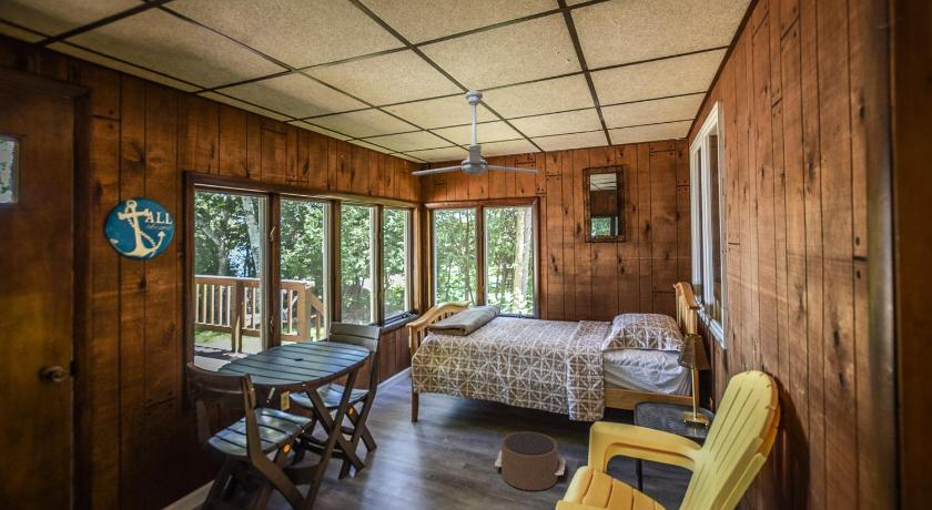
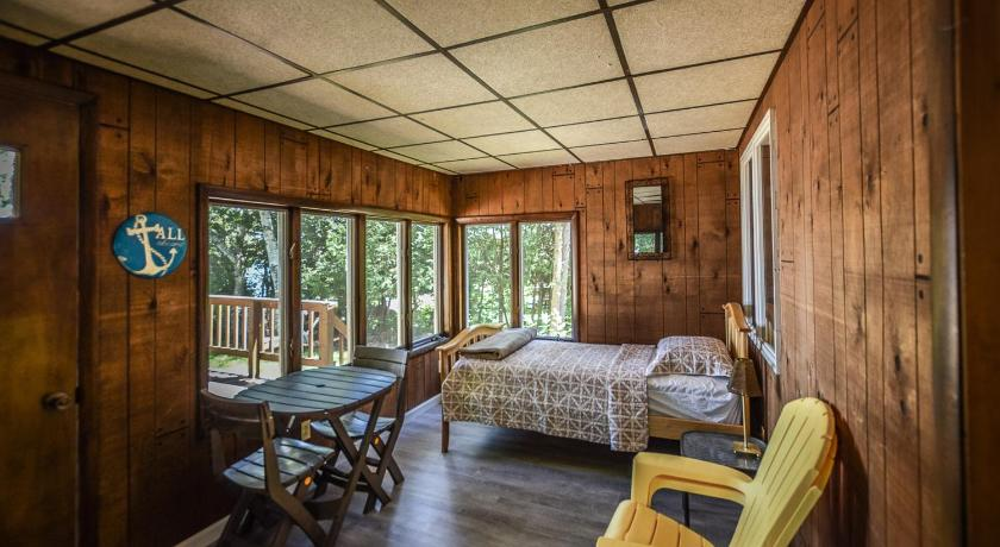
- ceiling fan [412,90,539,176]
- pouf [494,431,566,491]
